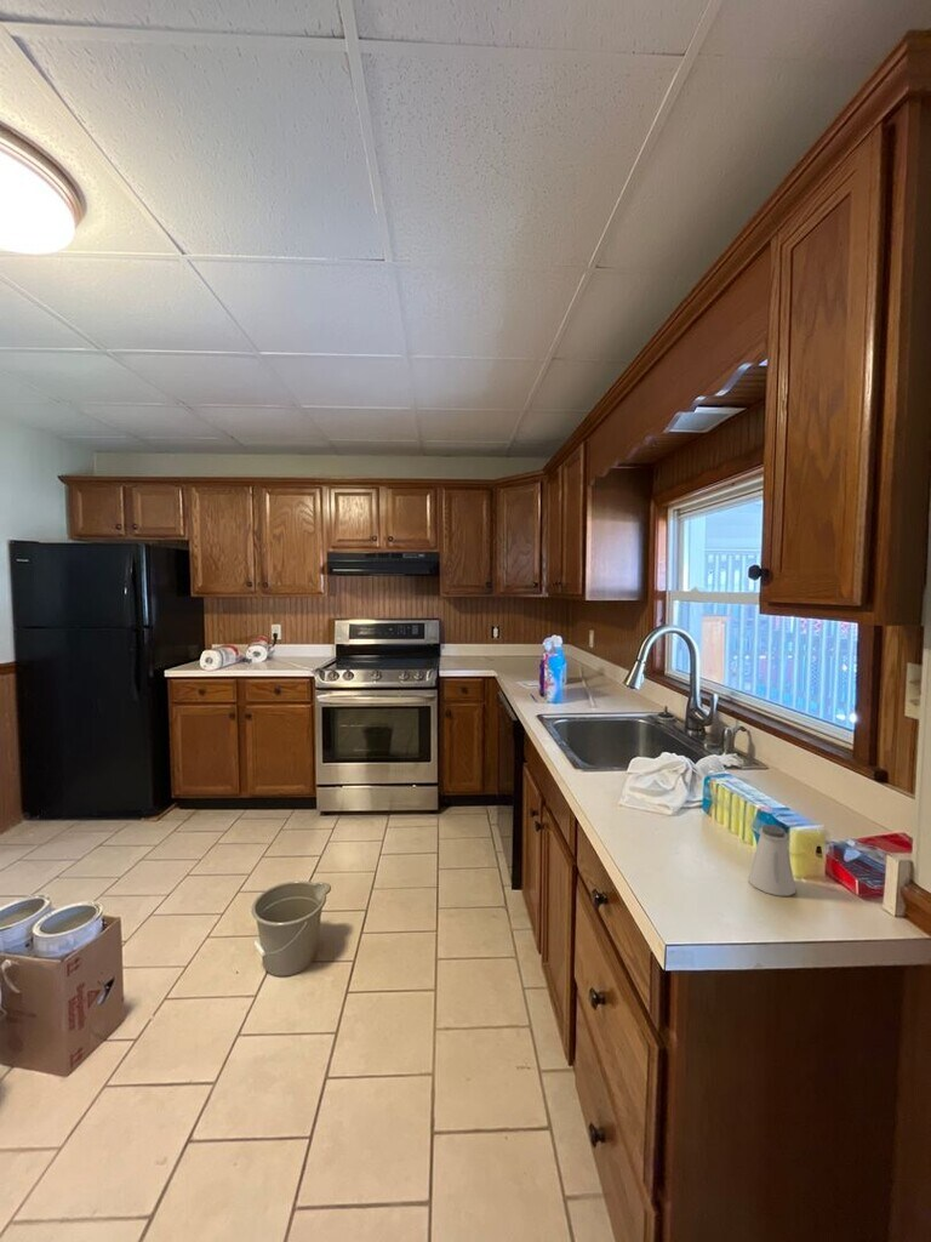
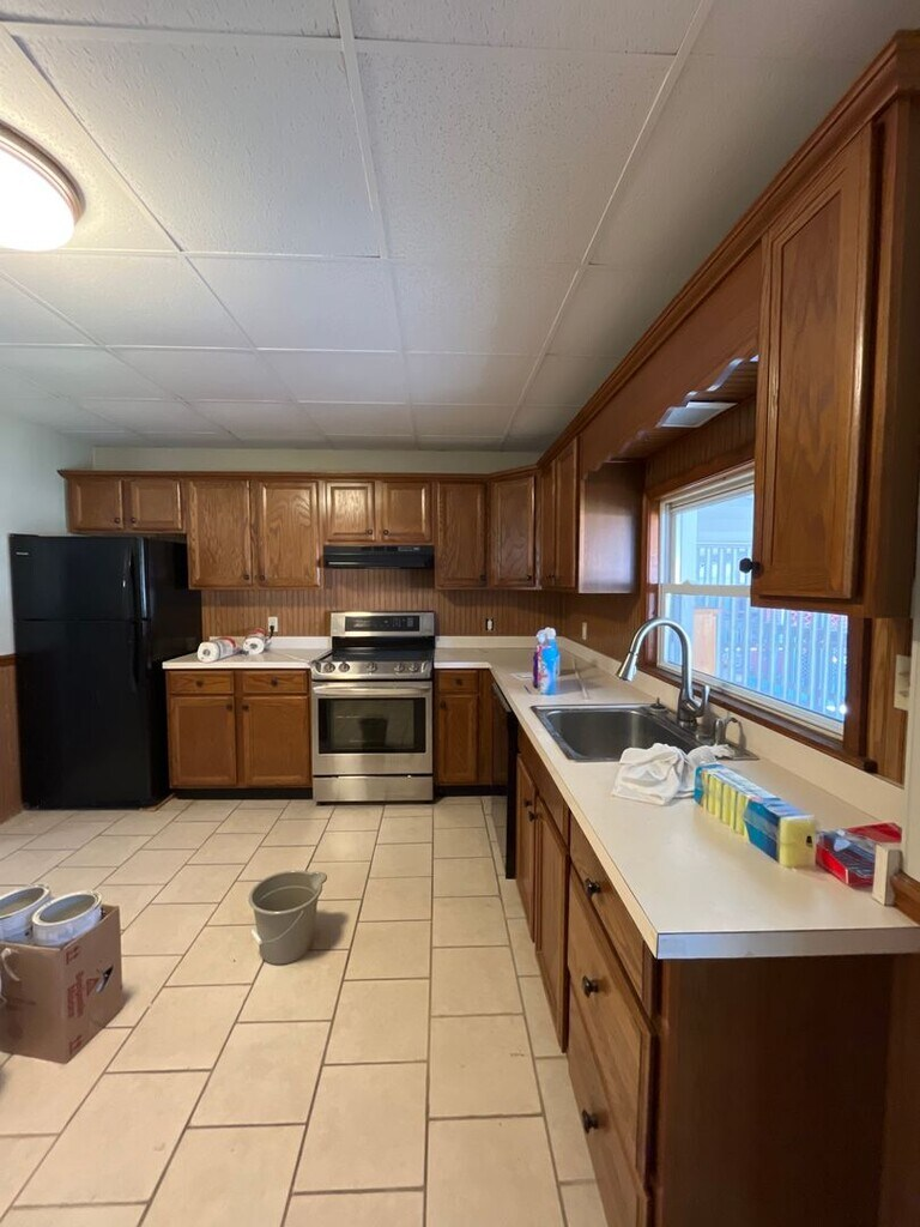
- saltshaker [748,824,796,898]
